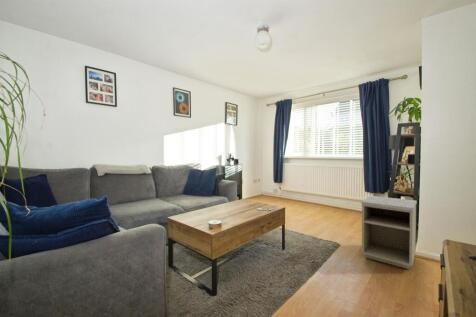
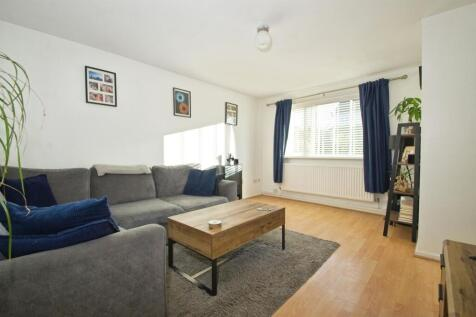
- nightstand [360,195,418,270]
